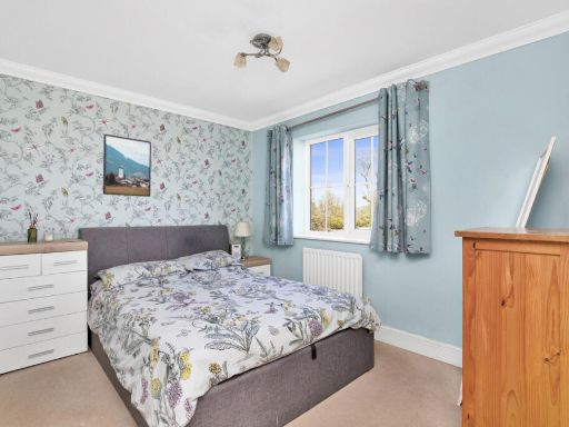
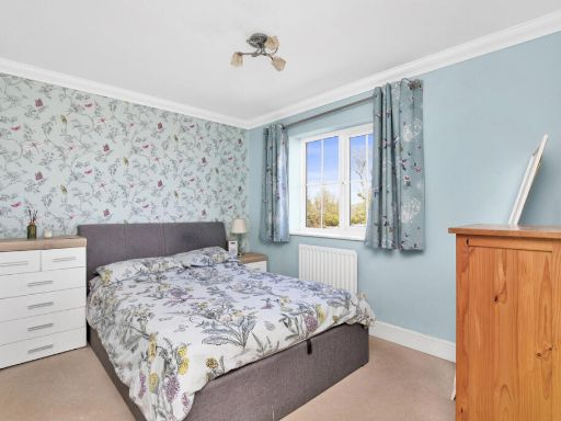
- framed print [102,133,152,198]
